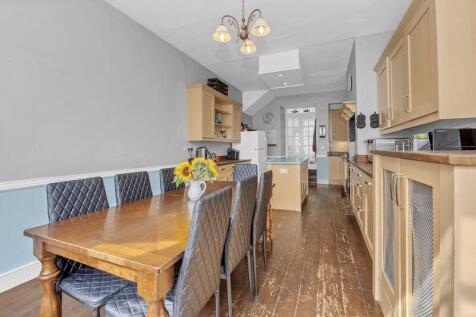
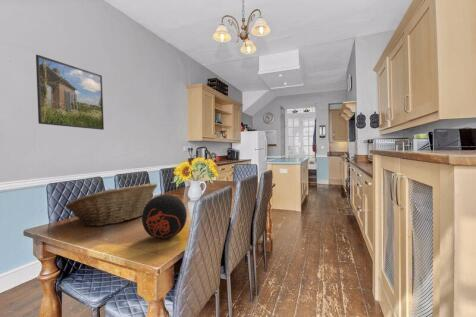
+ decorative ball [141,194,188,240]
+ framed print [35,54,105,131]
+ fruit basket [64,182,158,227]
